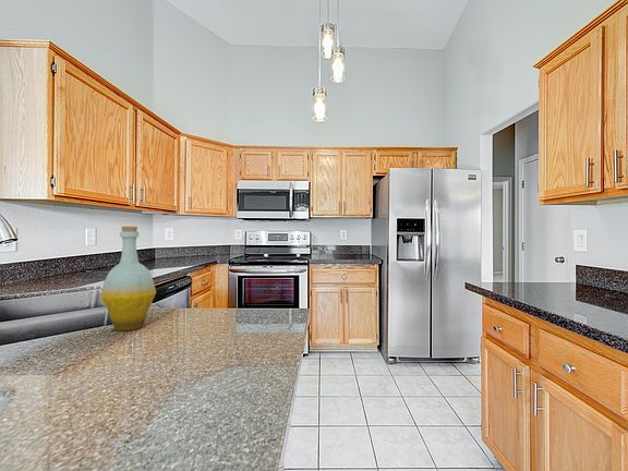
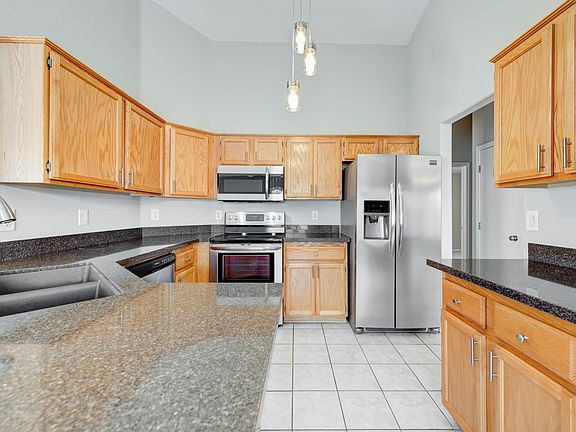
- bottle [99,226,157,331]
